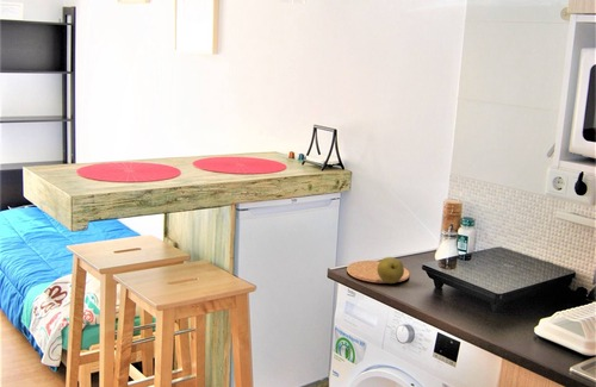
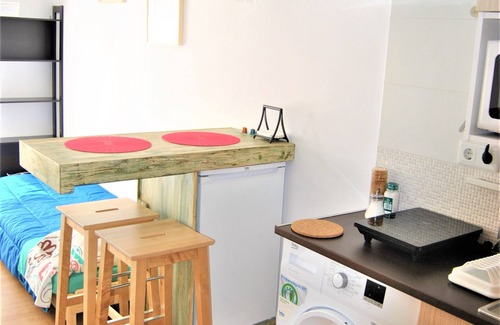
- fruit [375,256,405,285]
